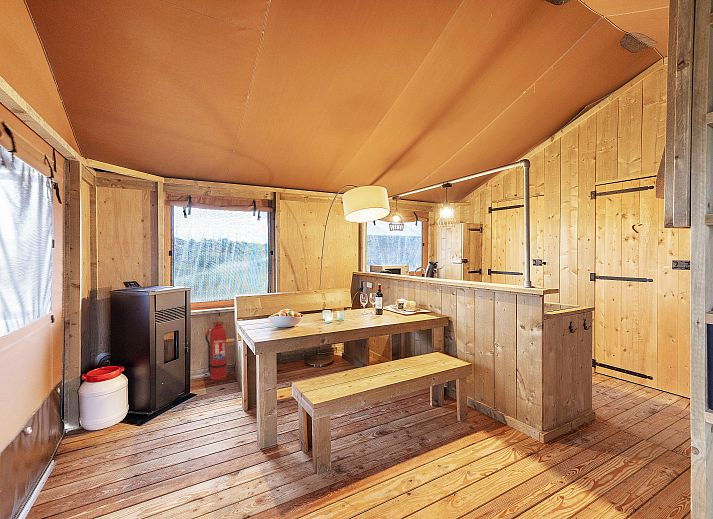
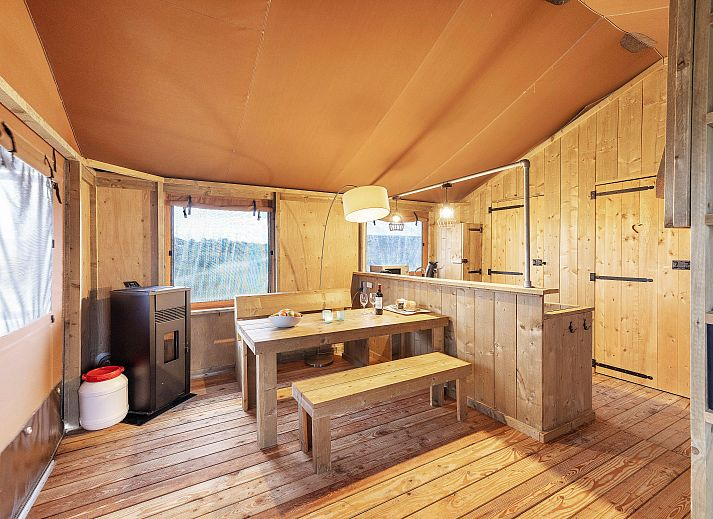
- fire extinguisher [204,321,228,381]
